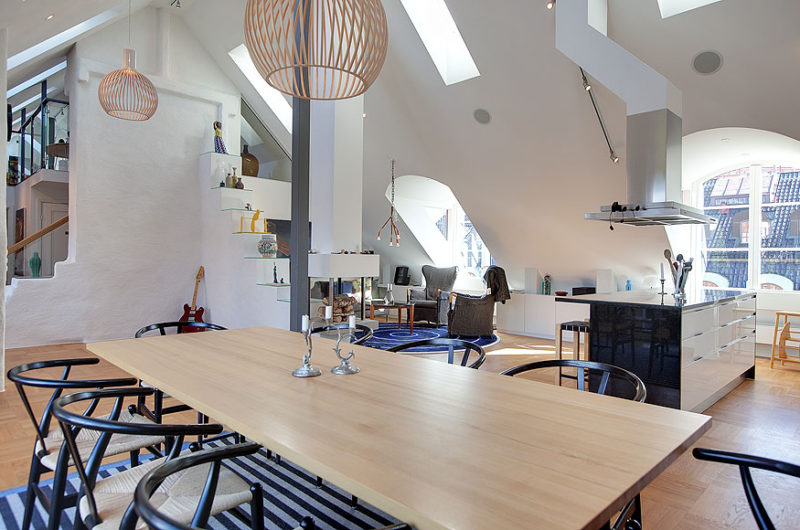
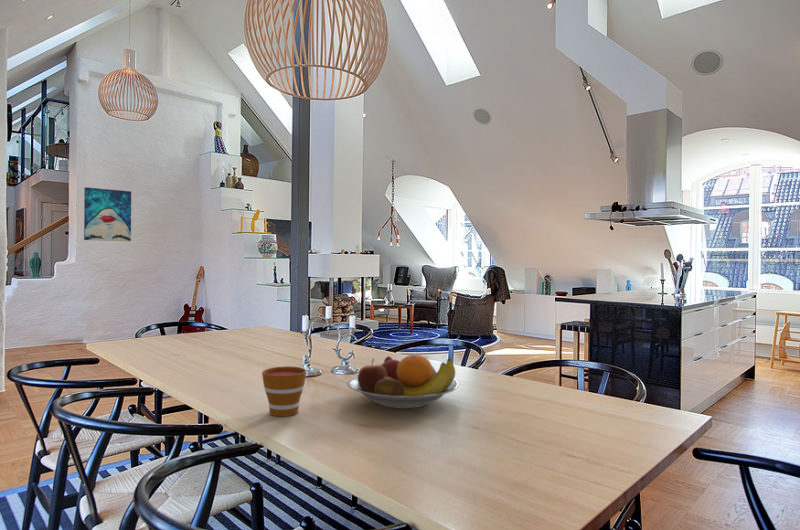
+ cup [261,365,308,417]
+ wall art [83,186,132,242]
+ fruit bowl [346,354,460,410]
